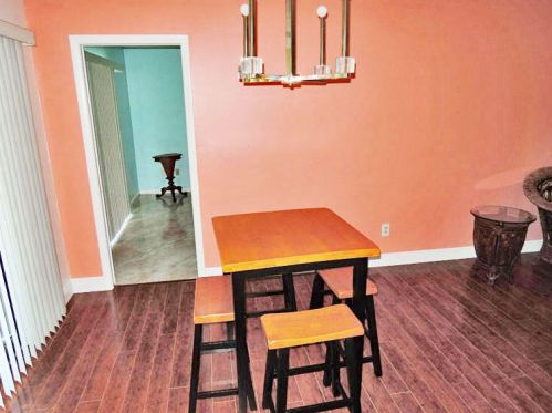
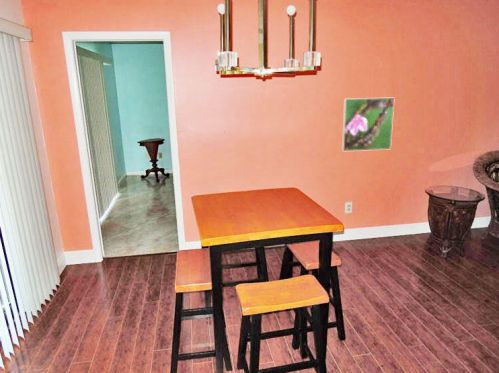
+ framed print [341,97,396,152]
